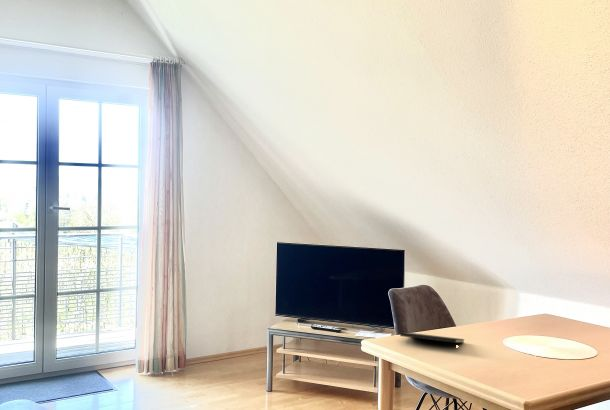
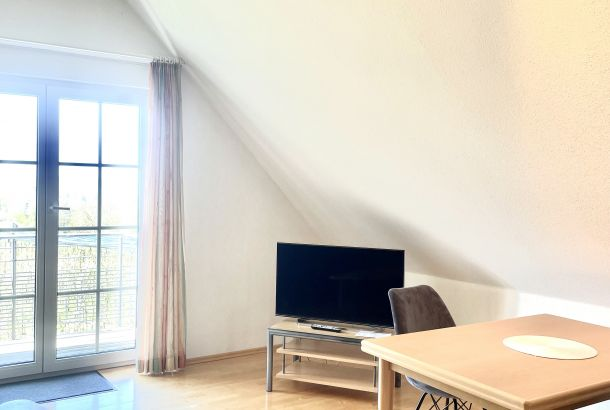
- notepad [399,332,465,352]
